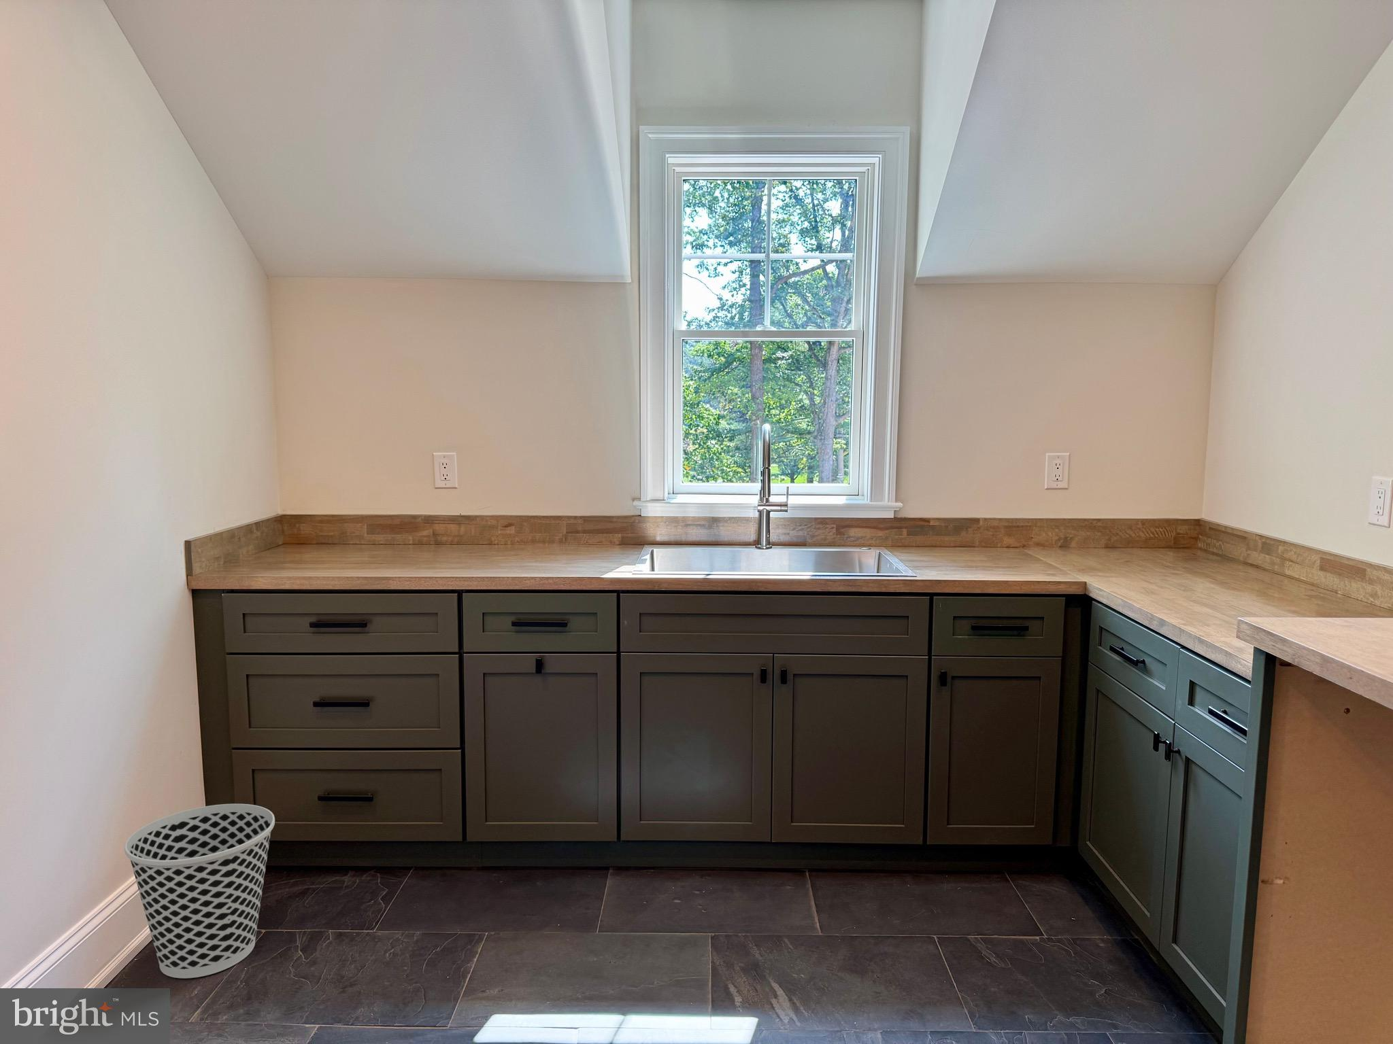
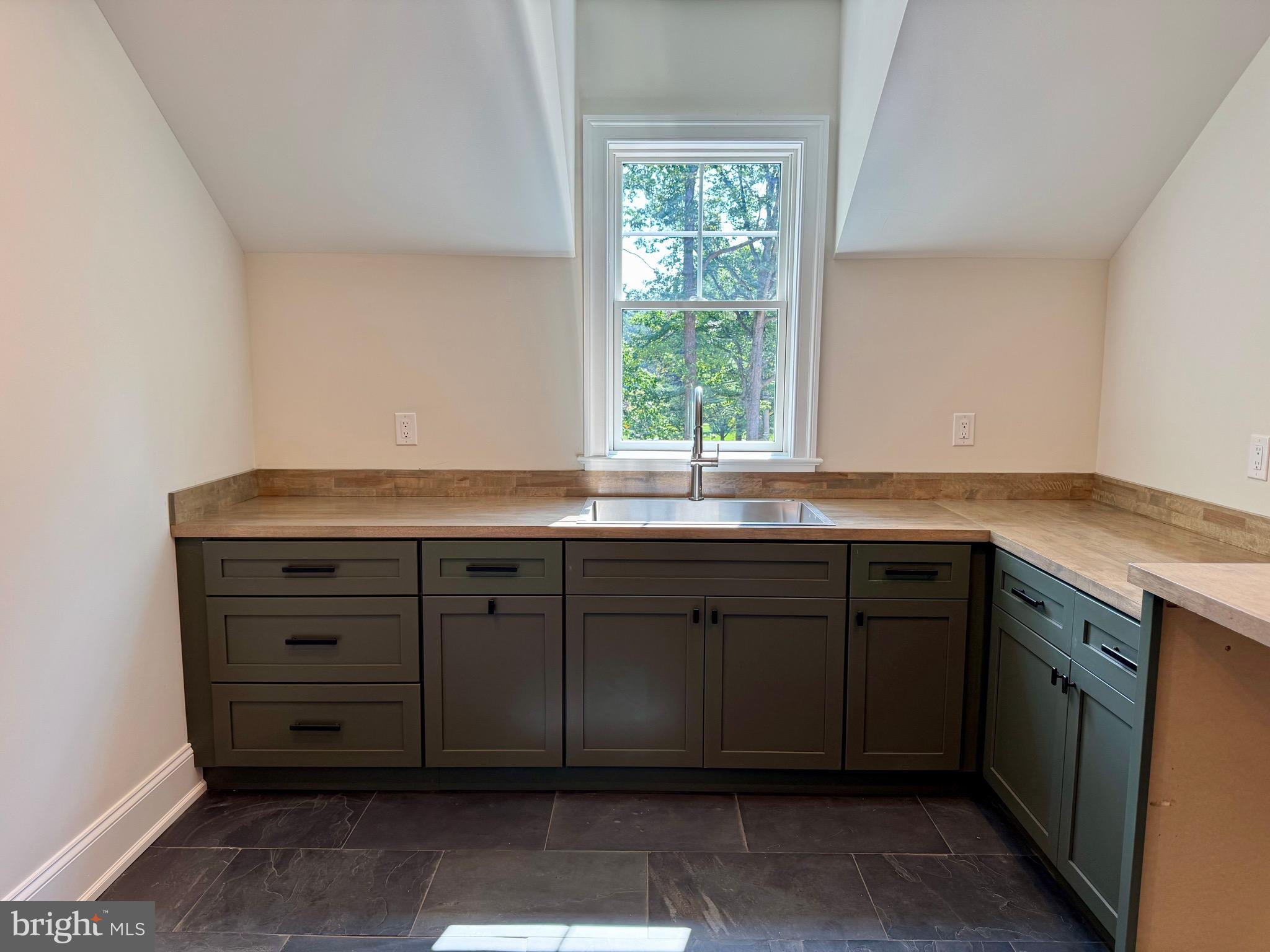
- wastebasket [124,804,275,979]
